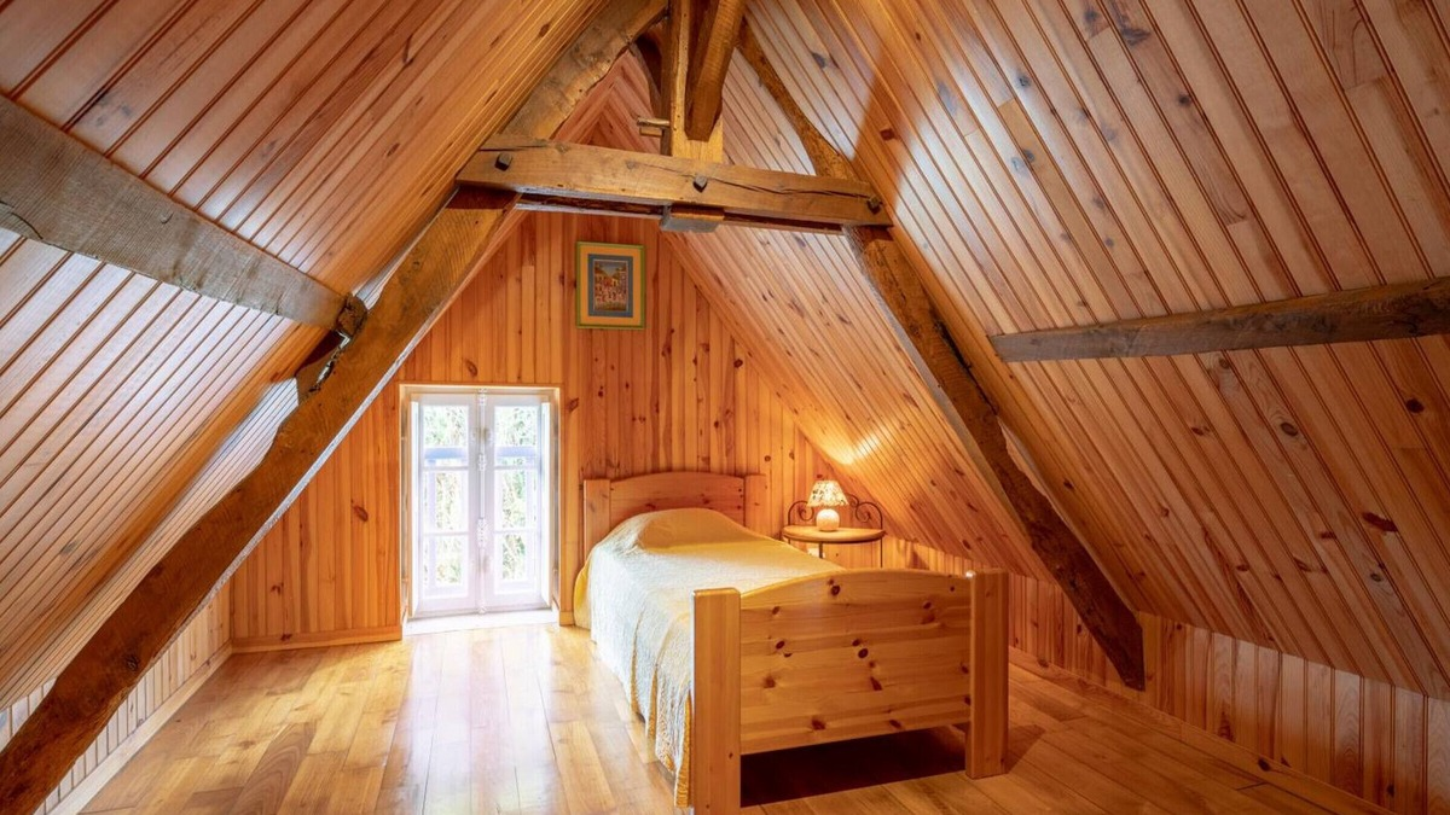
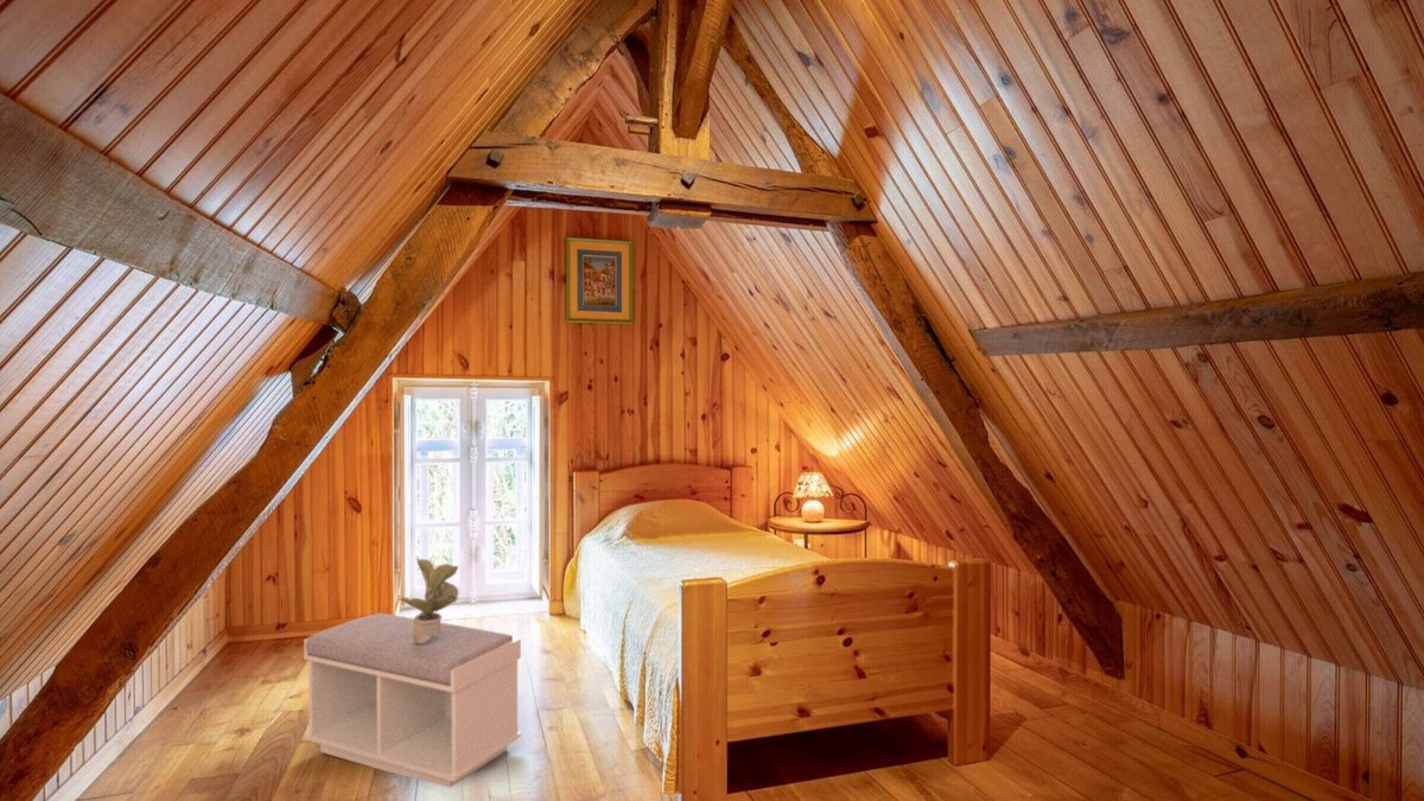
+ potted plant [399,557,459,643]
+ bench [303,612,522,789]
